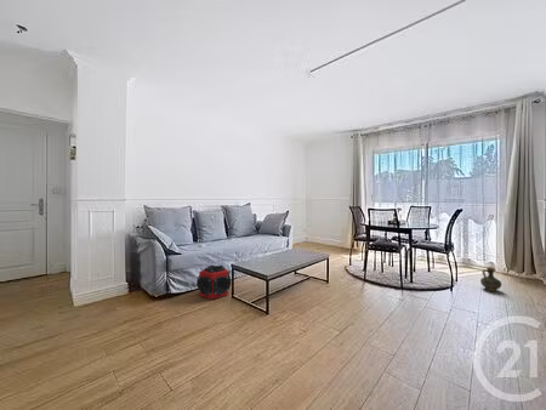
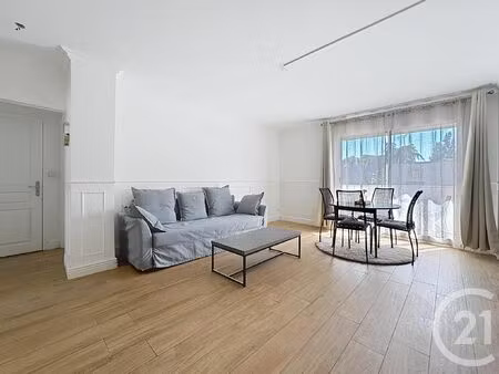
- ceramic jug [479,267,502,292]
- speaker [195,264,232,301]
